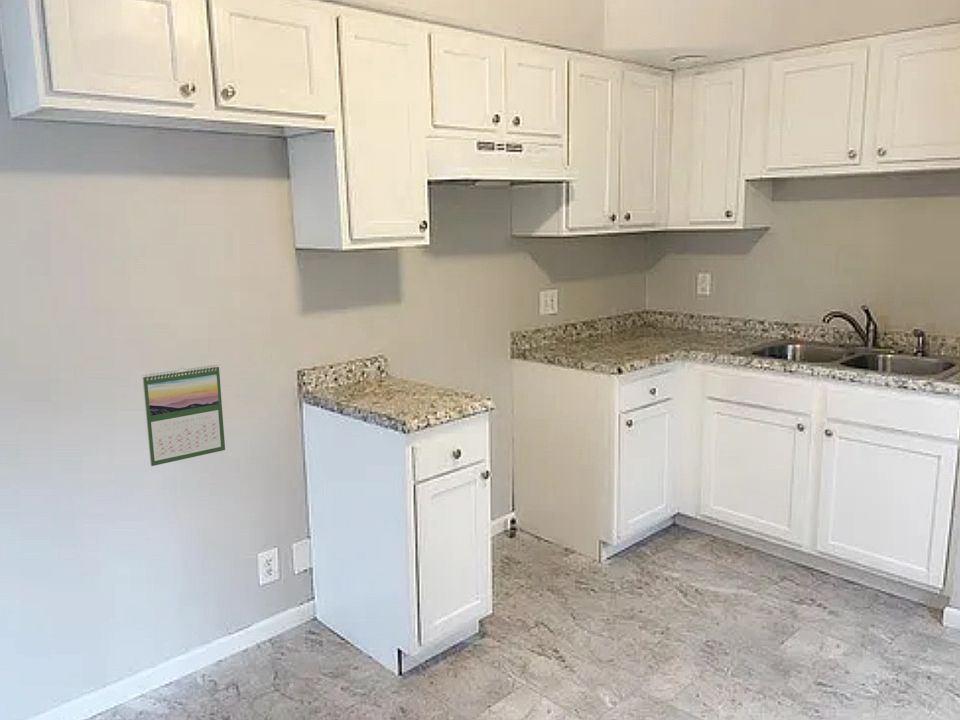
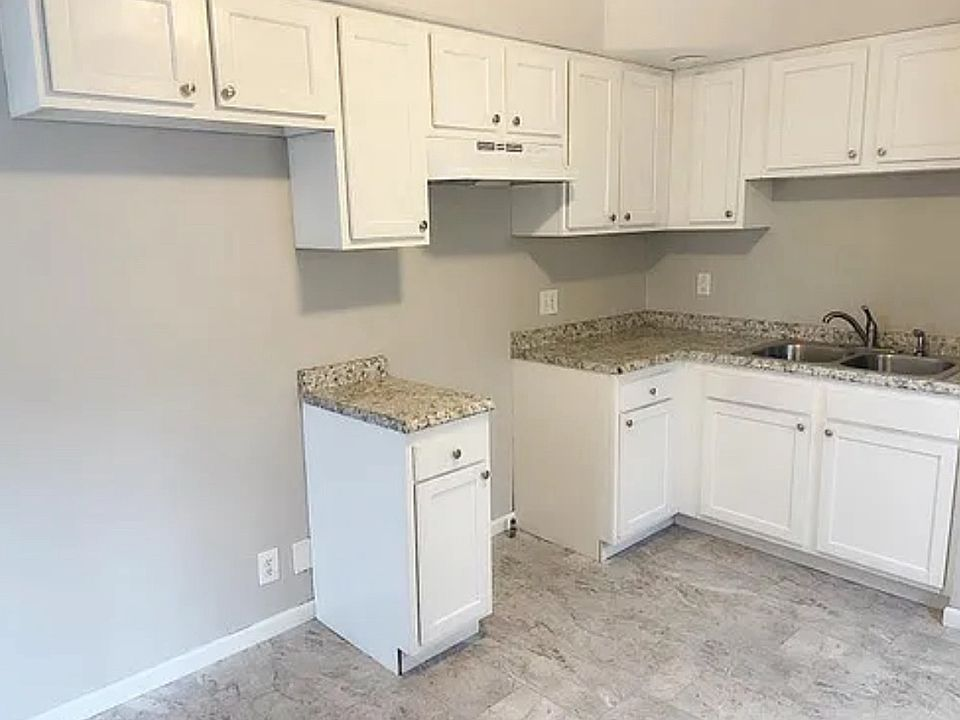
- calendar [142,364,226,467]
